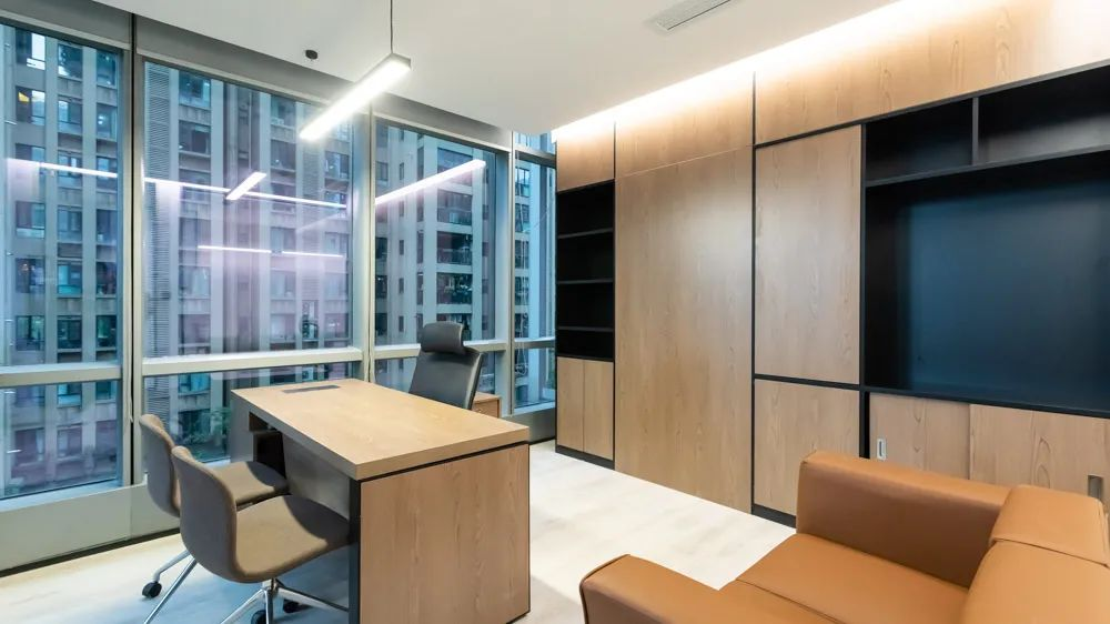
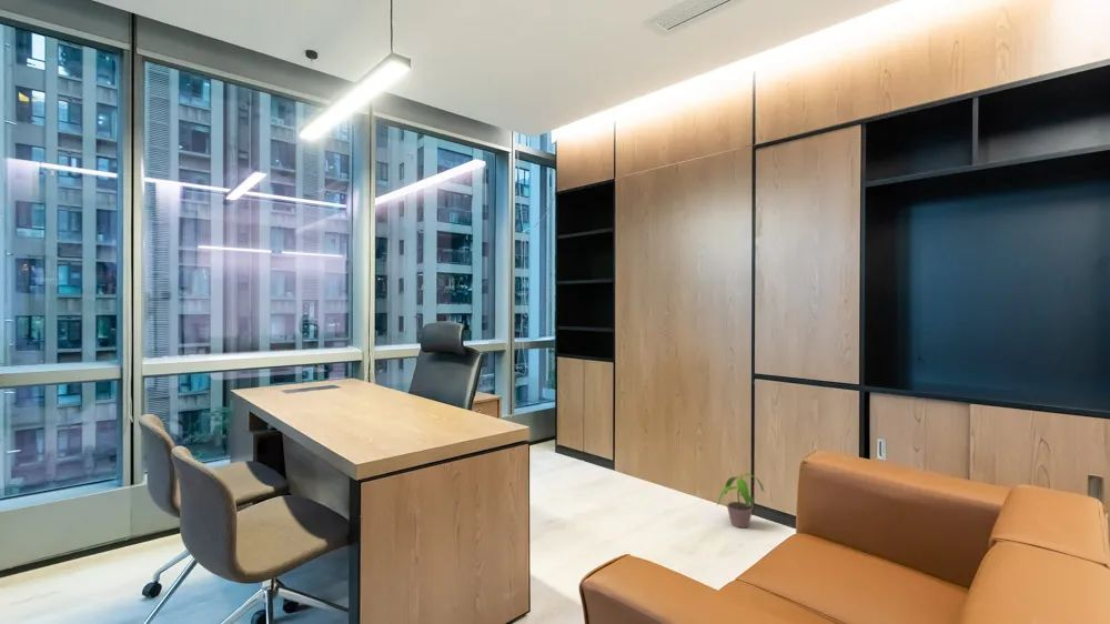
+ potted plant [716,472,765,529]
